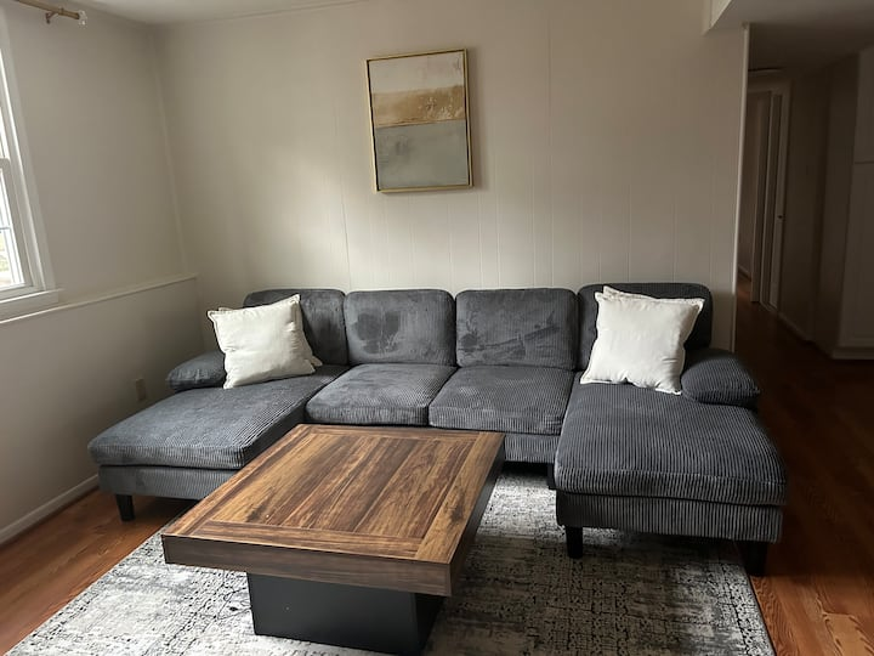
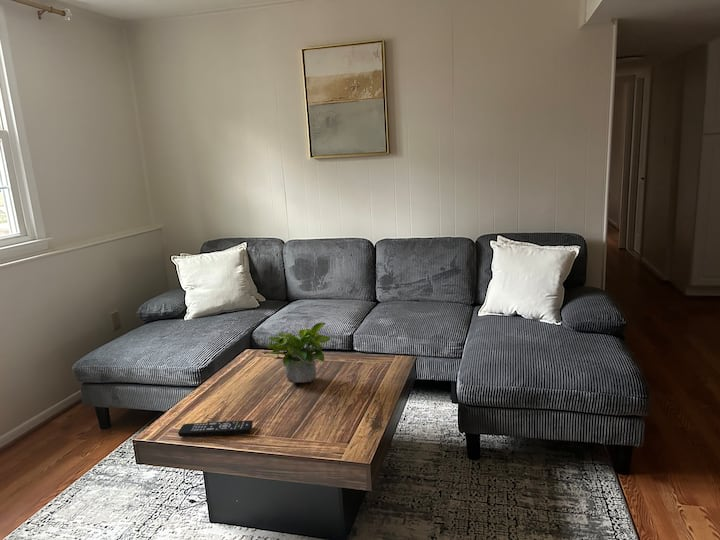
+ remote control [177,419,253,438]
+ potted plant [263,322,332,384]
